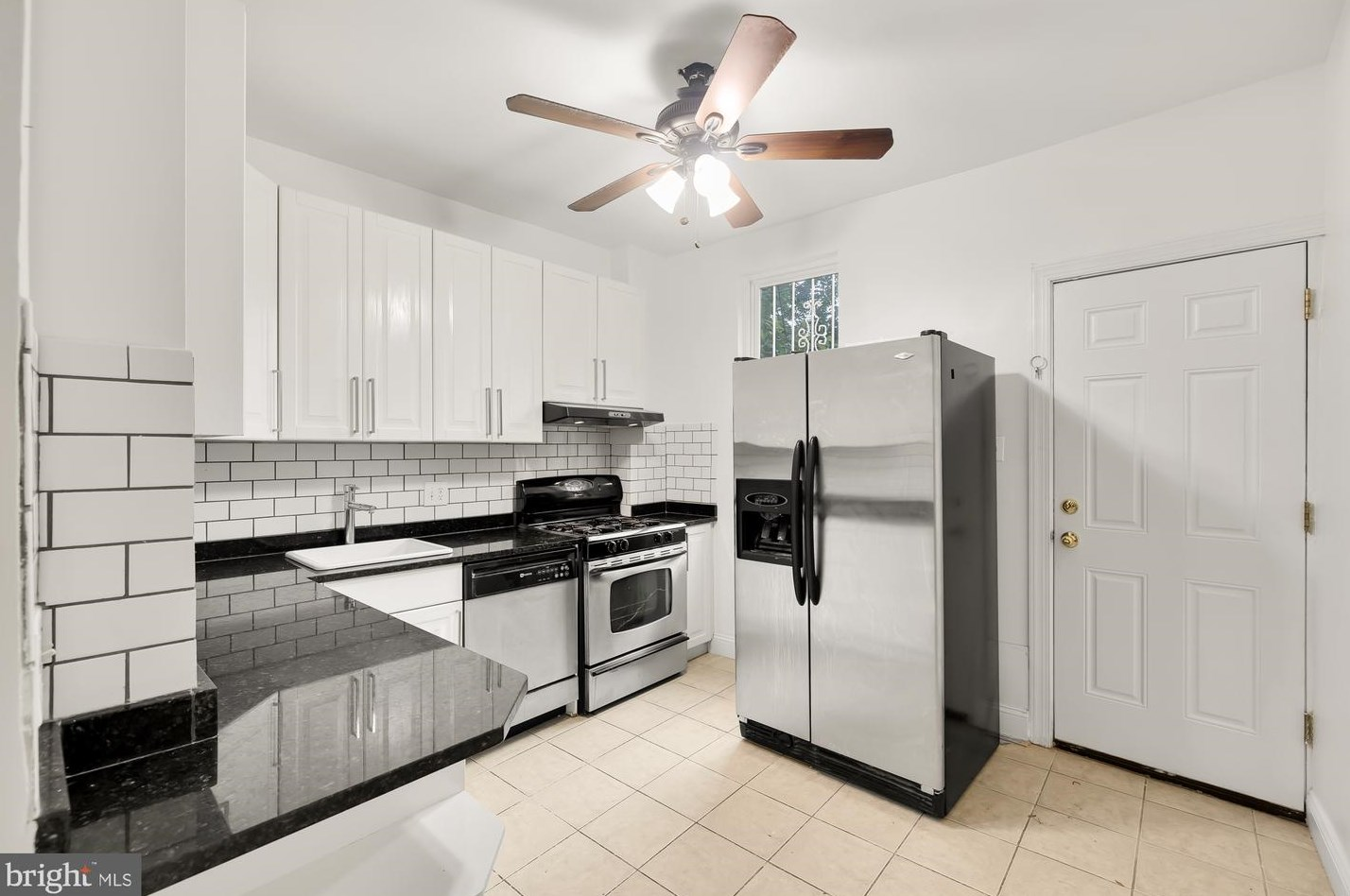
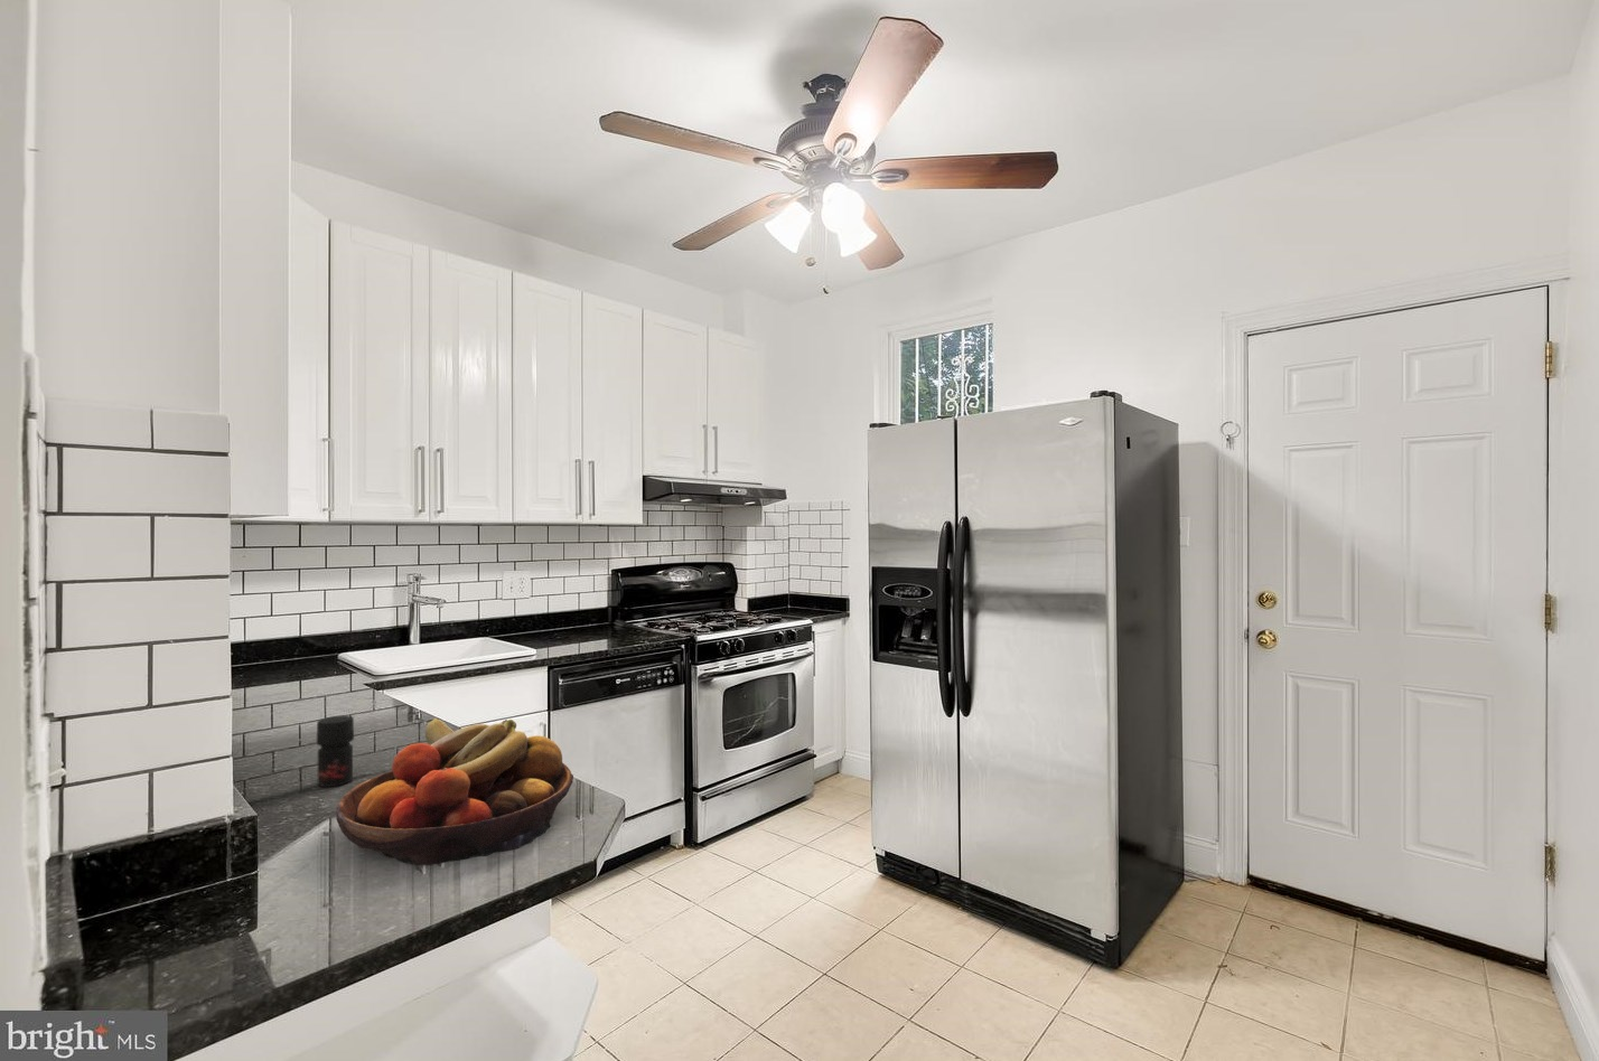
+ fruit bowl [335,718,574,867]
+ jar [316,714,355,787]
